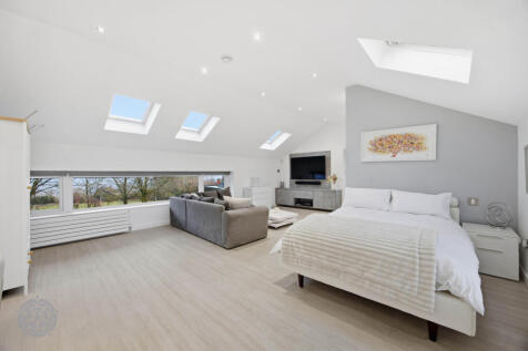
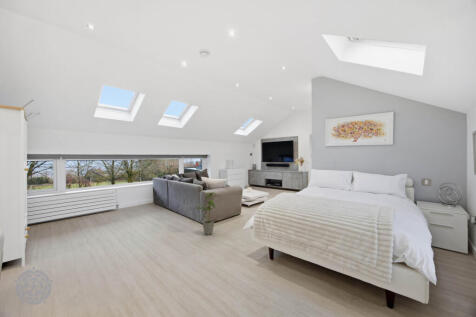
+ house plant [196,191,217,236]
